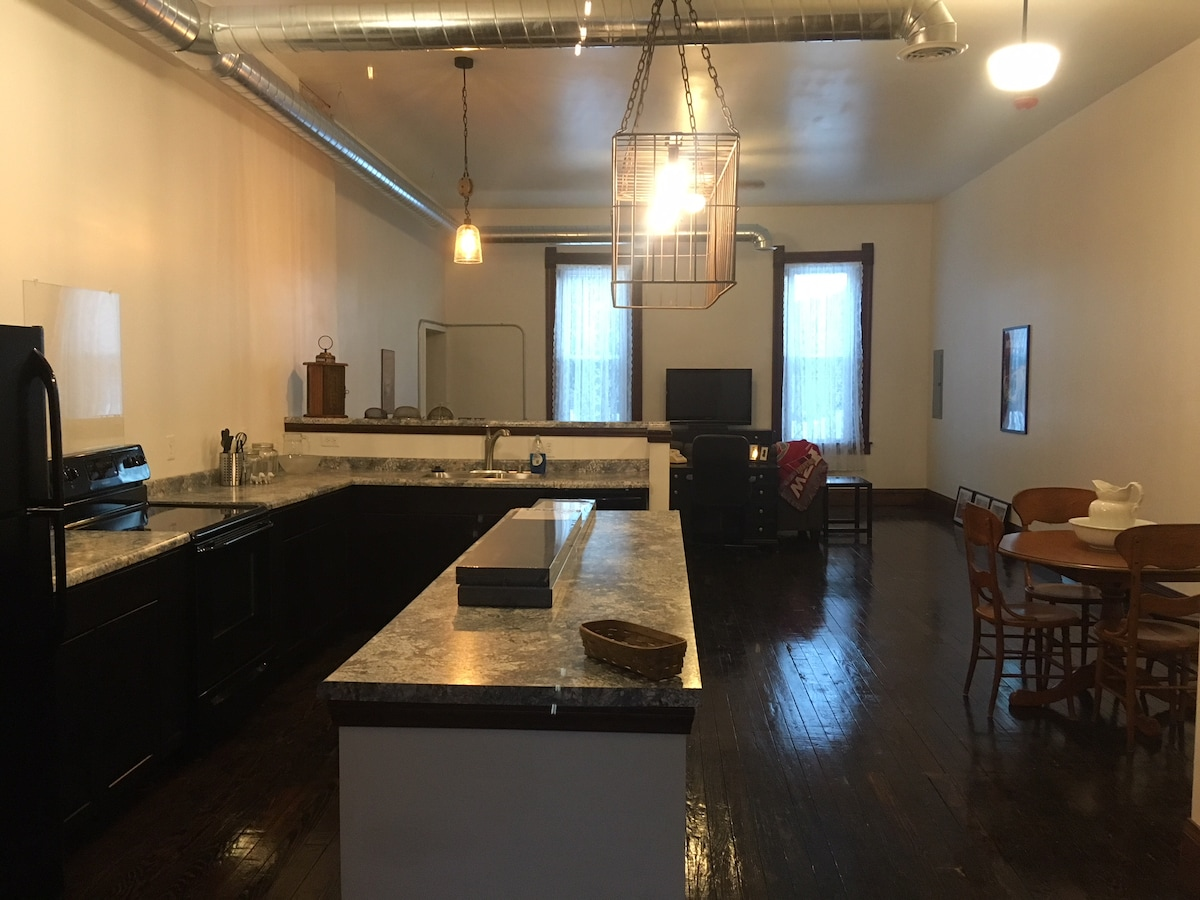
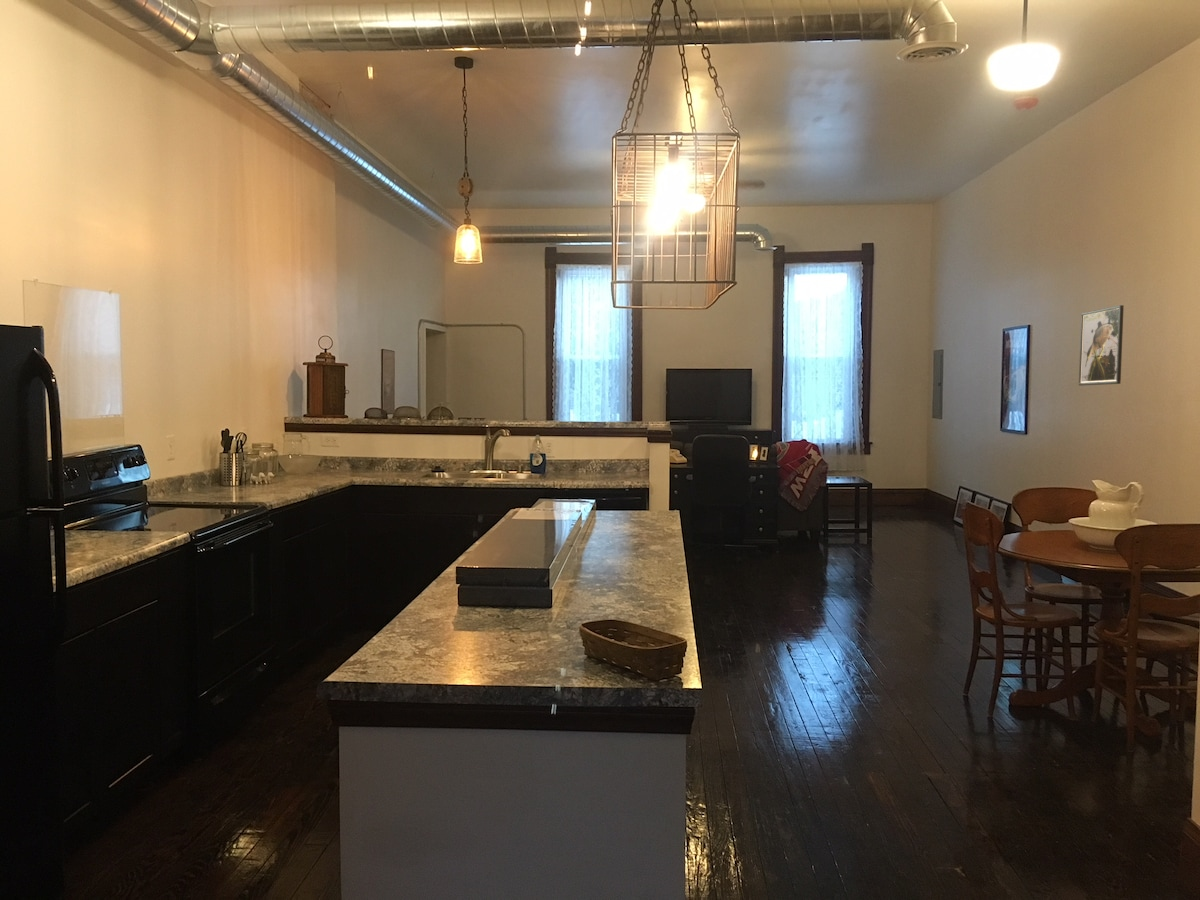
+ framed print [1078,304,1125,386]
